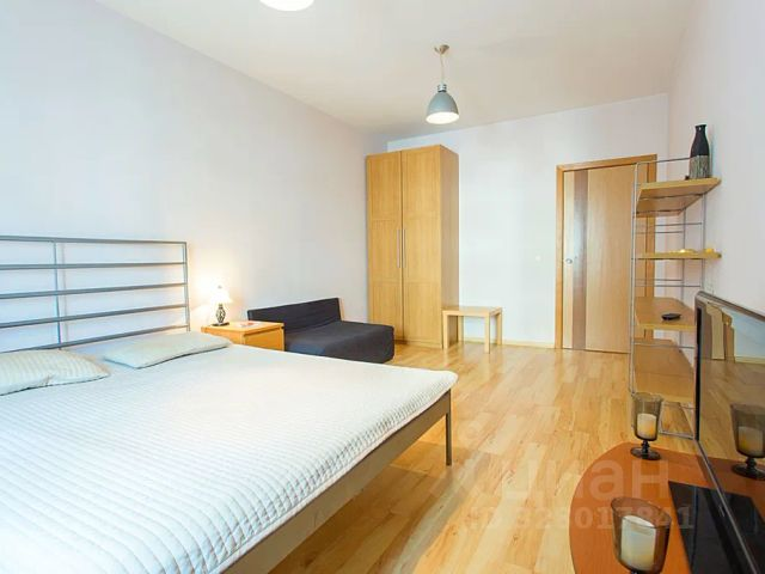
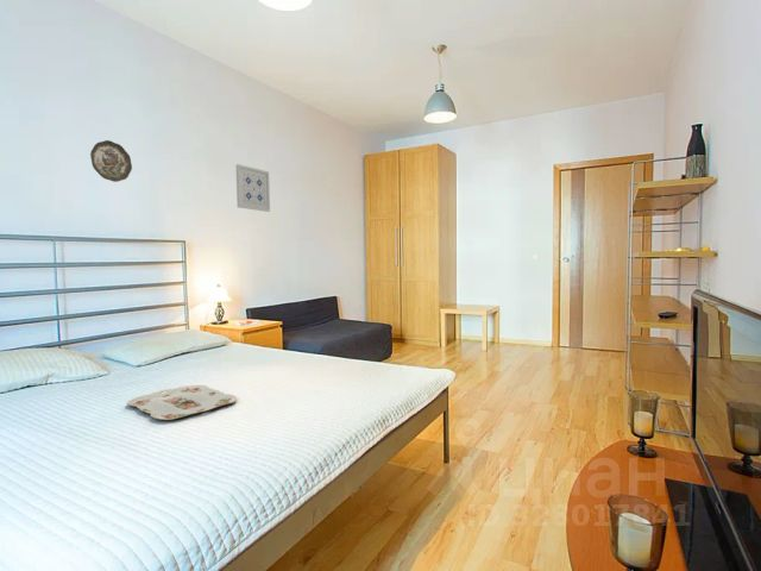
+ serving tray [126,384,238,421]
+ decorative plate [89,139,133,183]
+ wall art [234,163,271,213]
